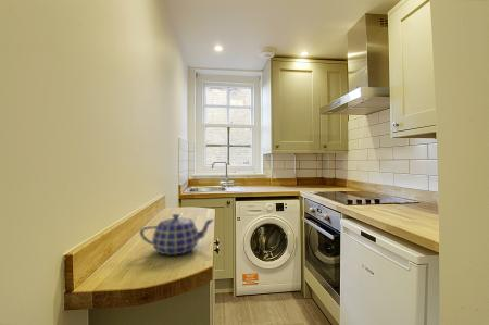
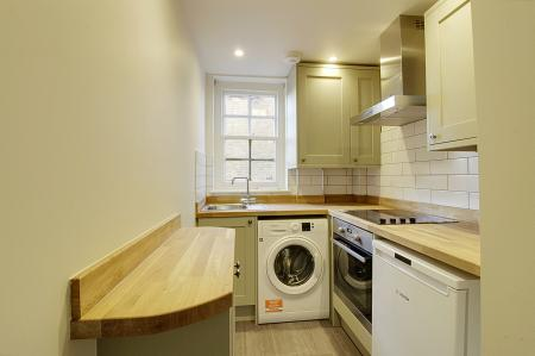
- teapot [139,213,215,257]
